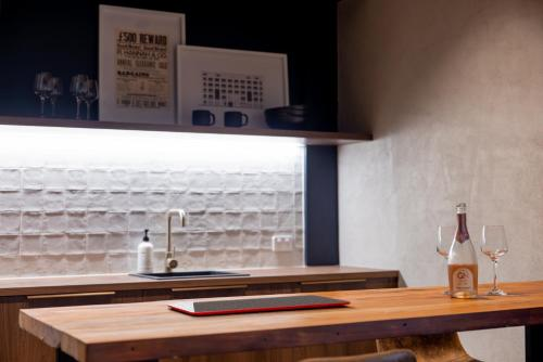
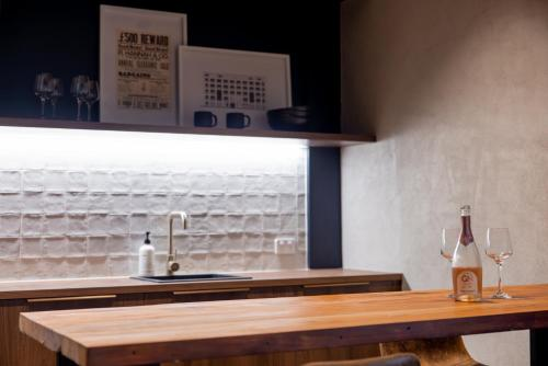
- cutting board [167,294,352,316]
